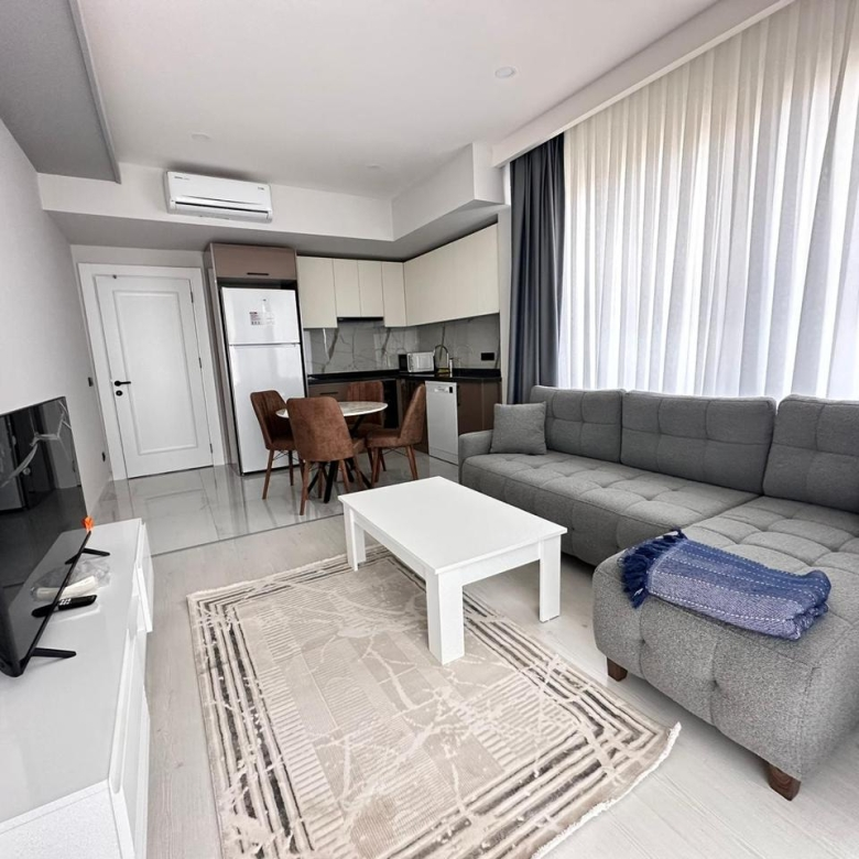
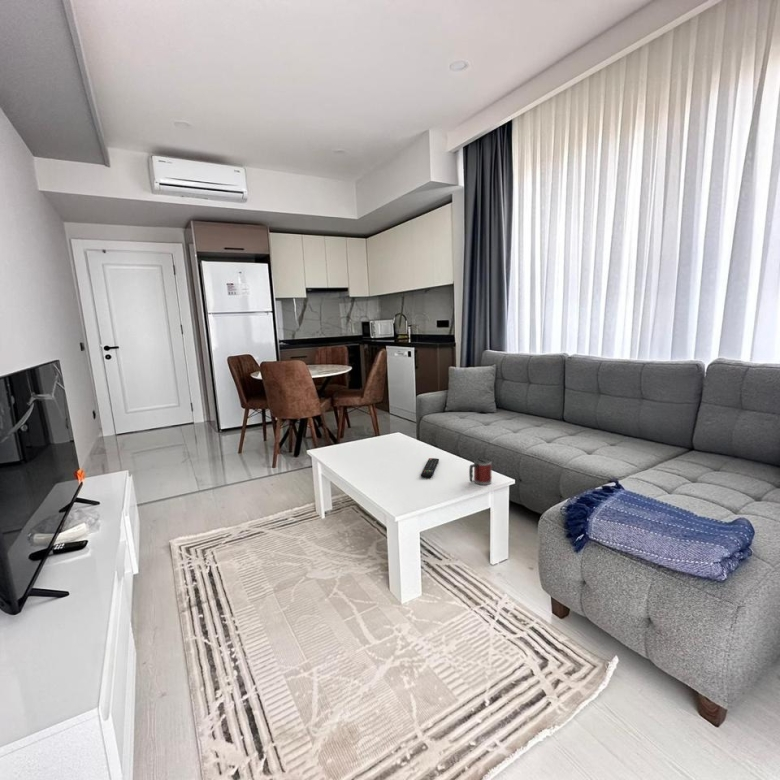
+ remote control [420,457,440,479]
+ mug [468,457,493,486]
